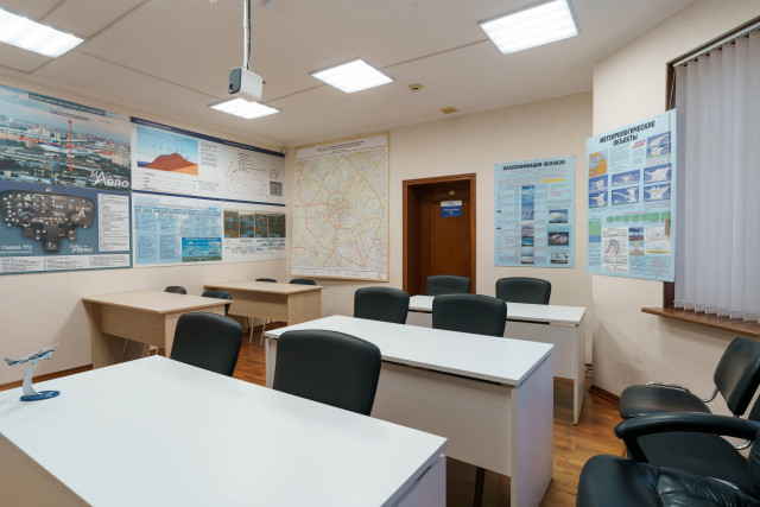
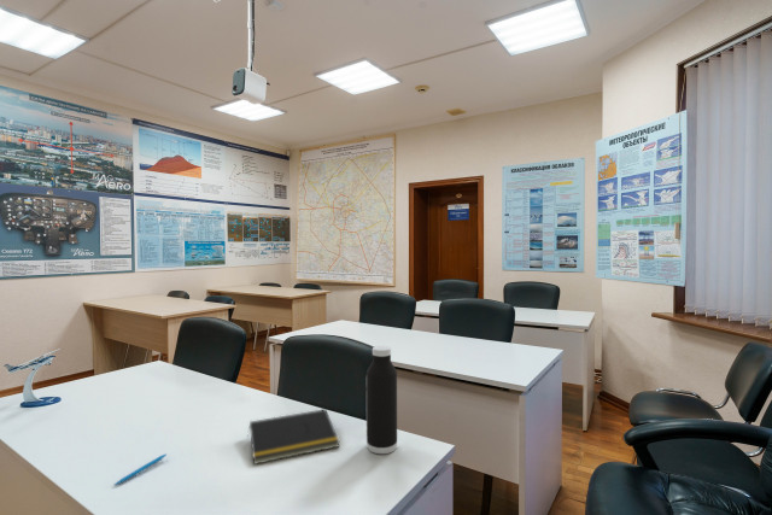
+ water bottle [365,345,398,455]
+ pen [112,452,168,487]
+ notepad [246,408,341,466]
